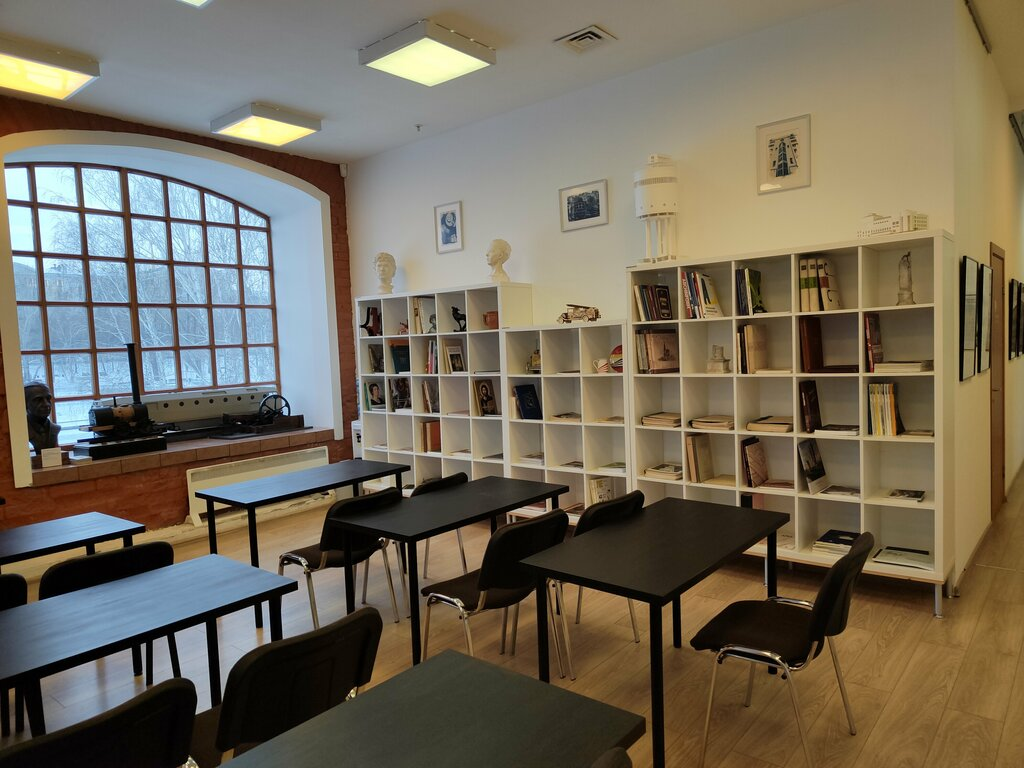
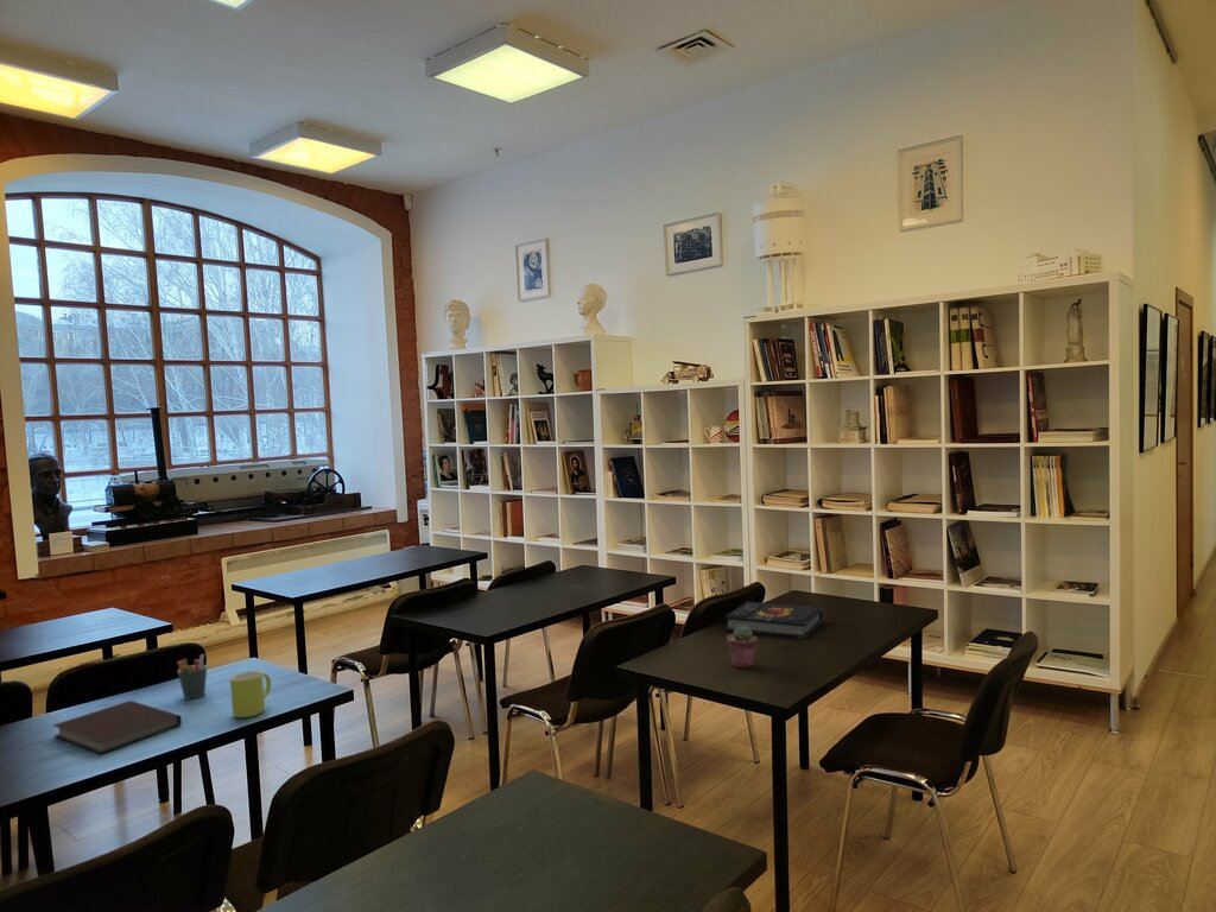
+ potted succulent [726,626,759,670]
+ notebook [52,699,183,755]
+ book [724,601,824,640]
+ mug [229,670,272,718]
+ pen holder [176,653,208,699]
